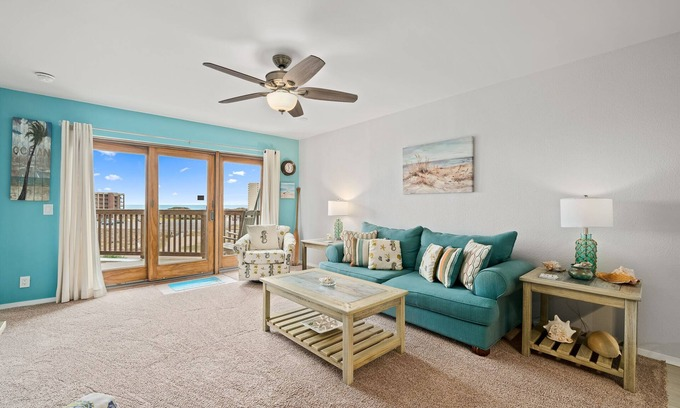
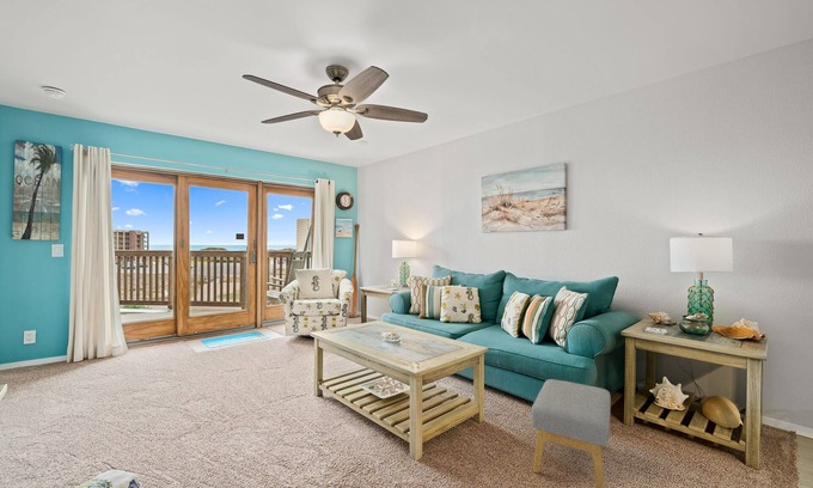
+ footstool [530,378,612,488]
